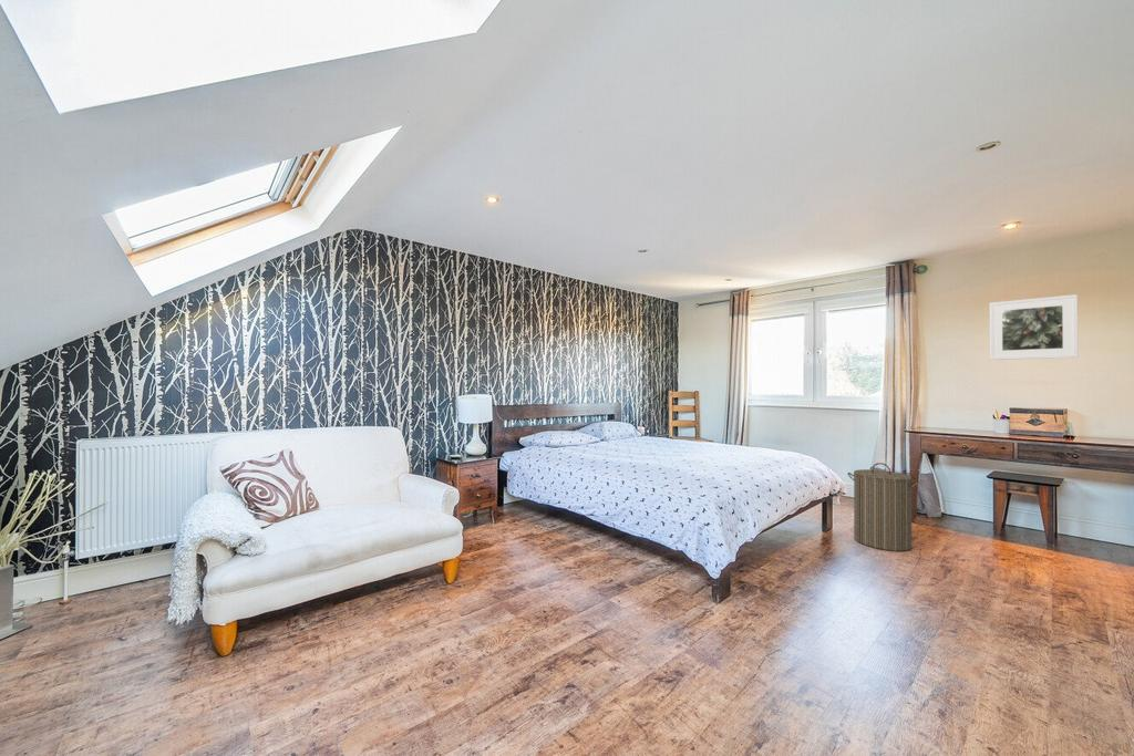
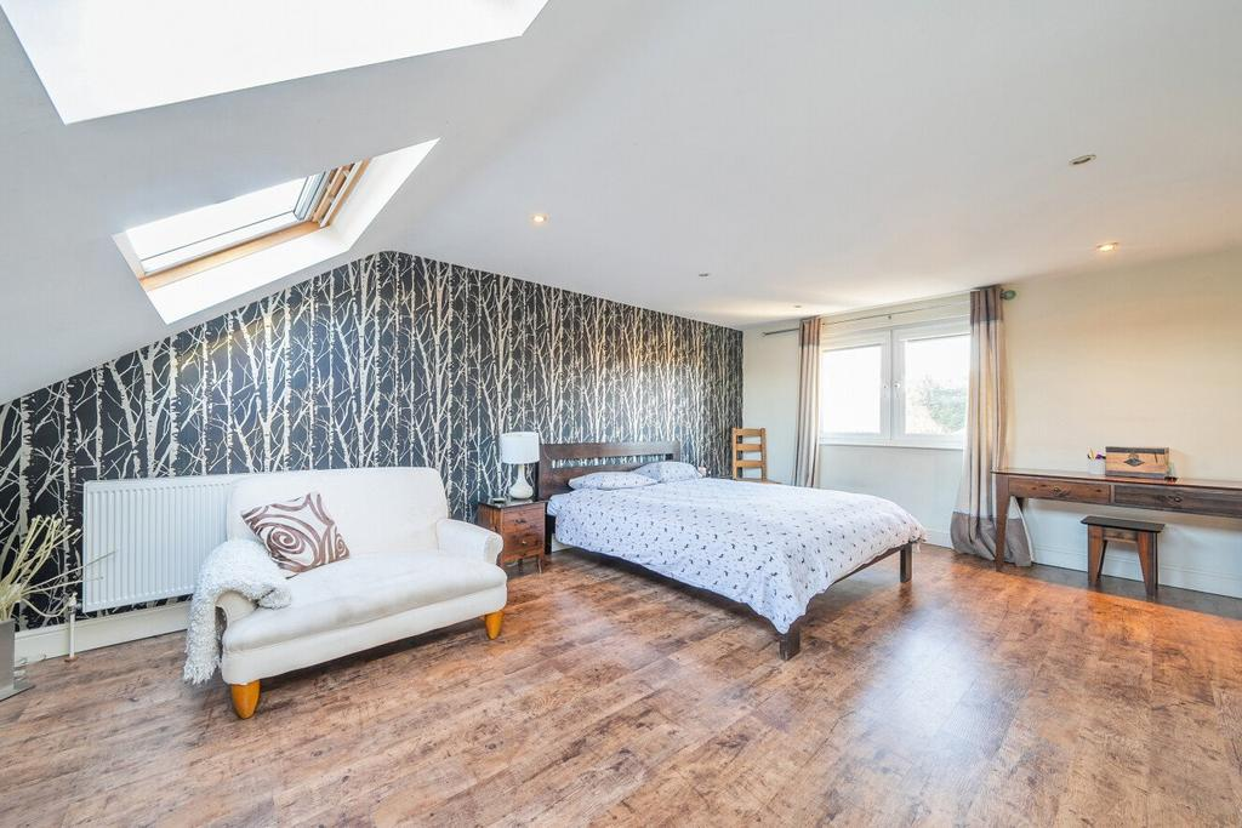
- laundry hamper [847,462,920,552]
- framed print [989,293,1079,361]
